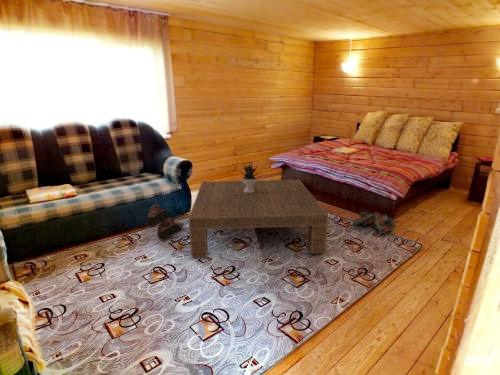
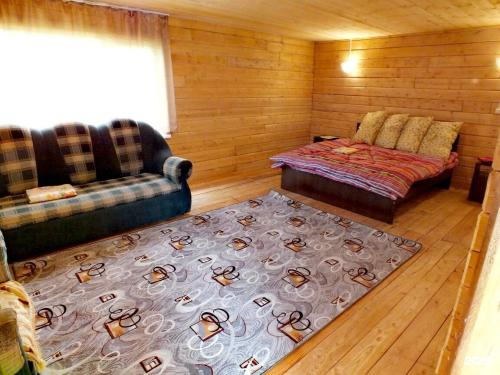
- coffee table [188,179,329,258]
- potted plant [238,160,260,193]
- boots [146,204,184,241]
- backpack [351,211,396,235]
